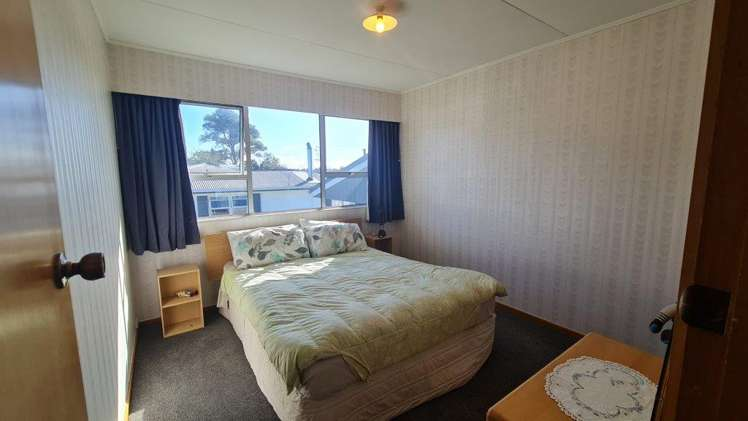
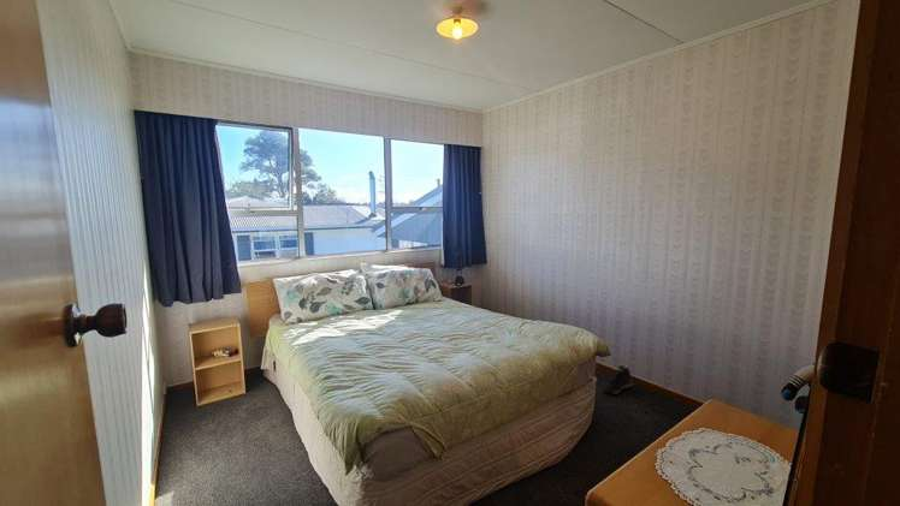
+ sneaker [602,364,633,395]
